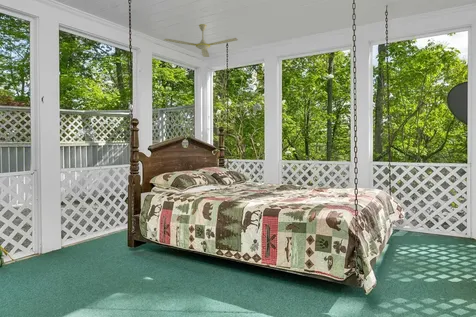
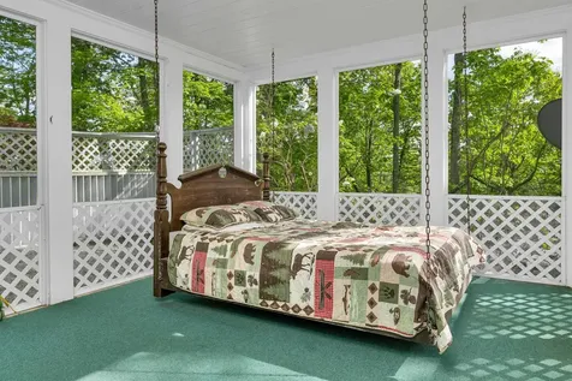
- ceiling fan [163,23,239,58]
